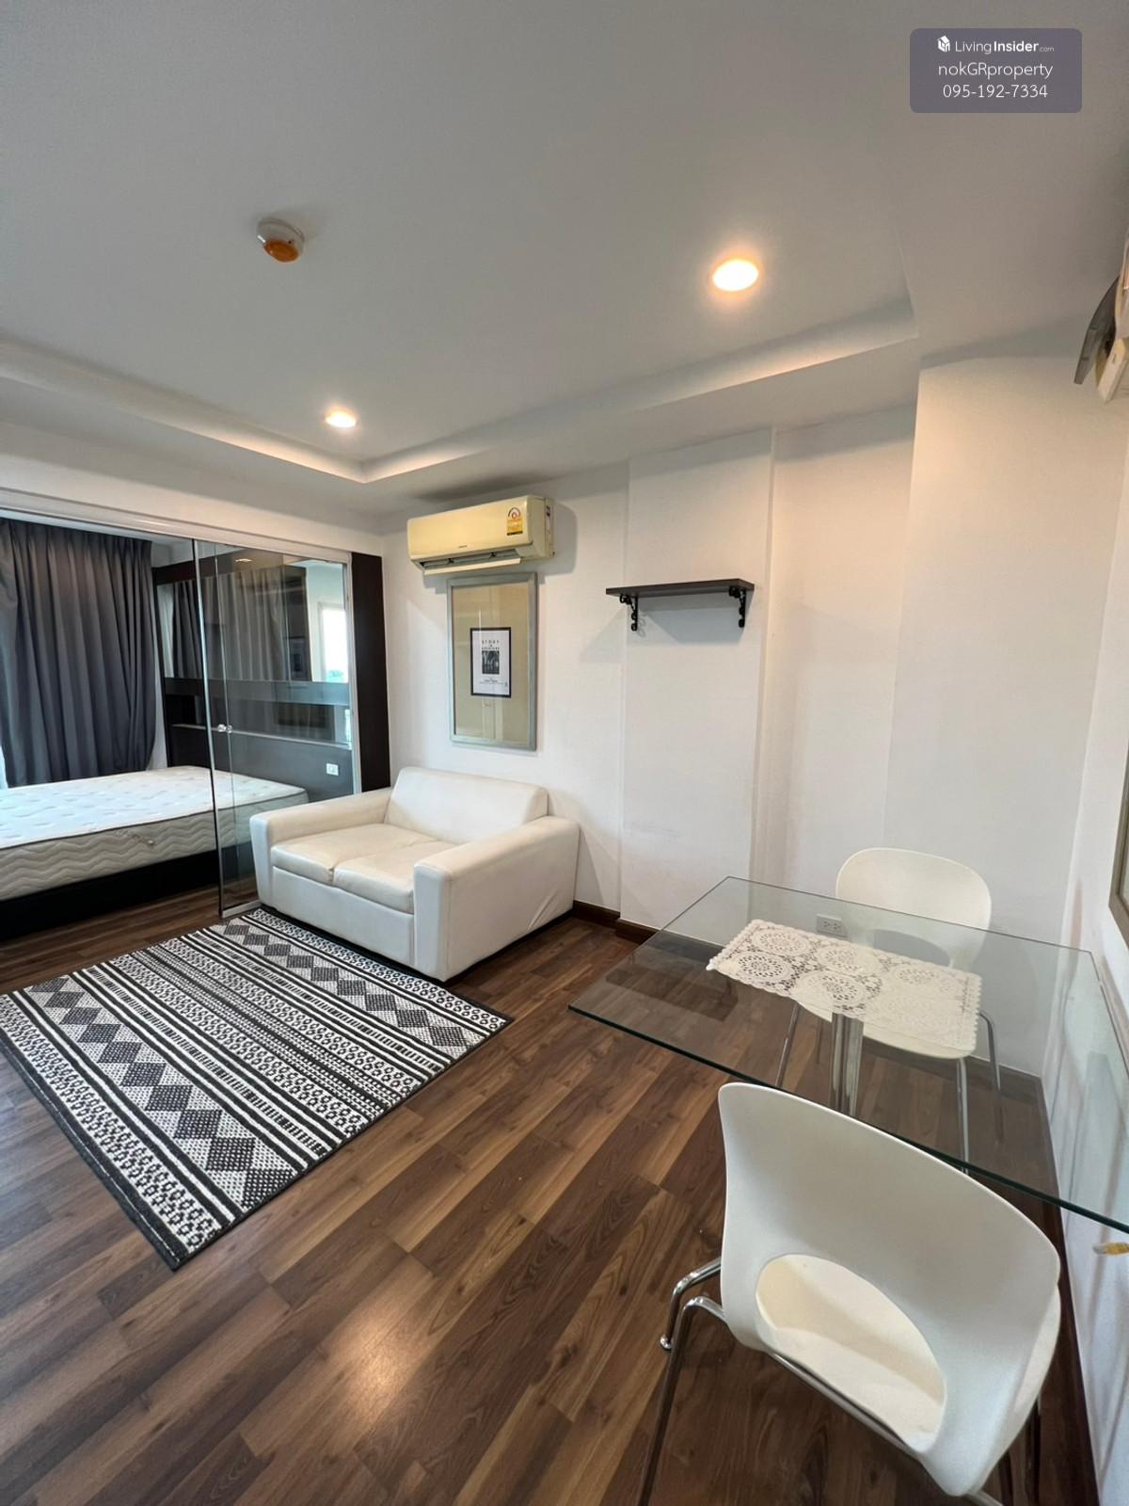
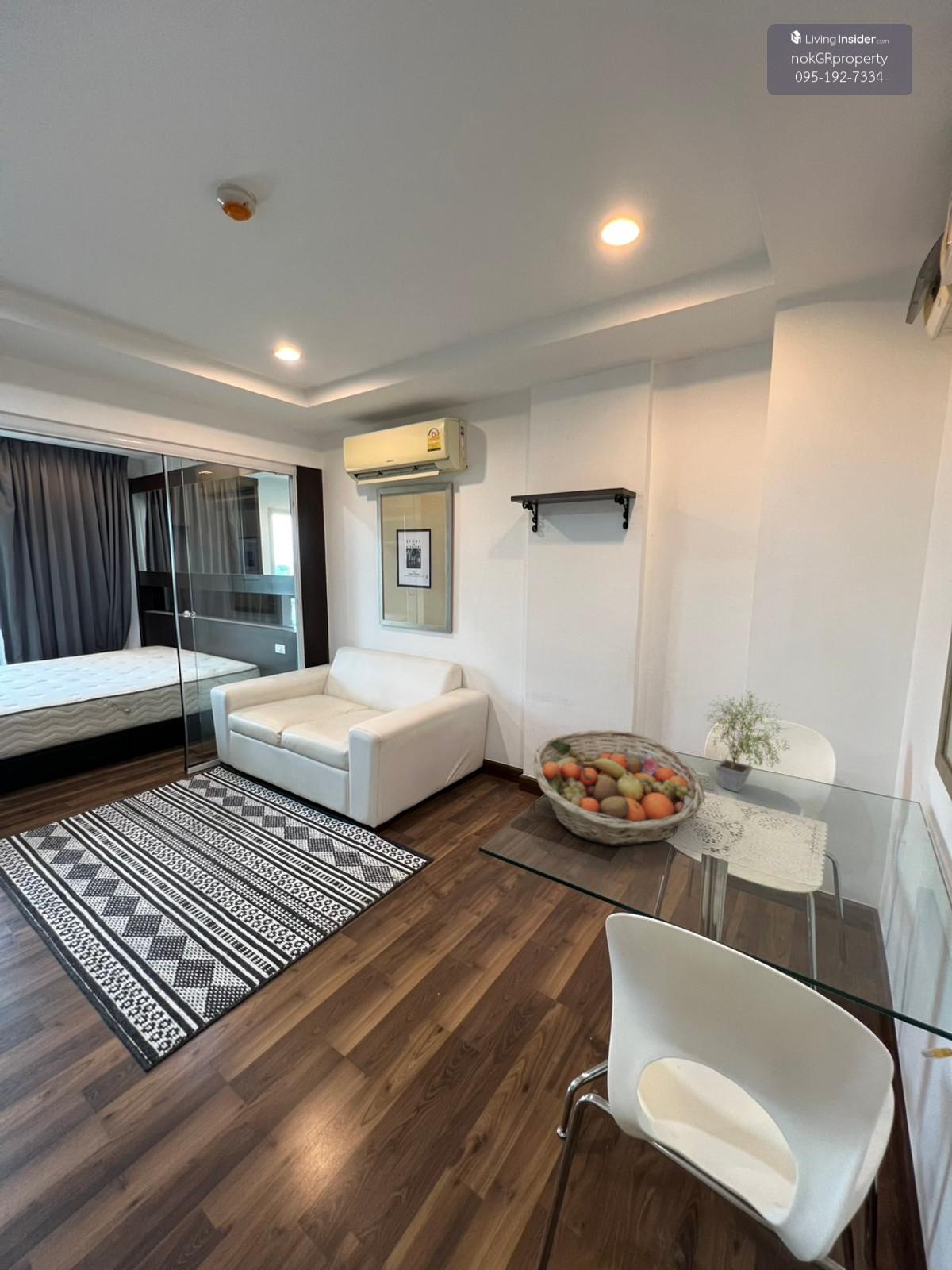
+ fruit basket [532,729,706,846]
+ potted plant [704,690,791,793]
